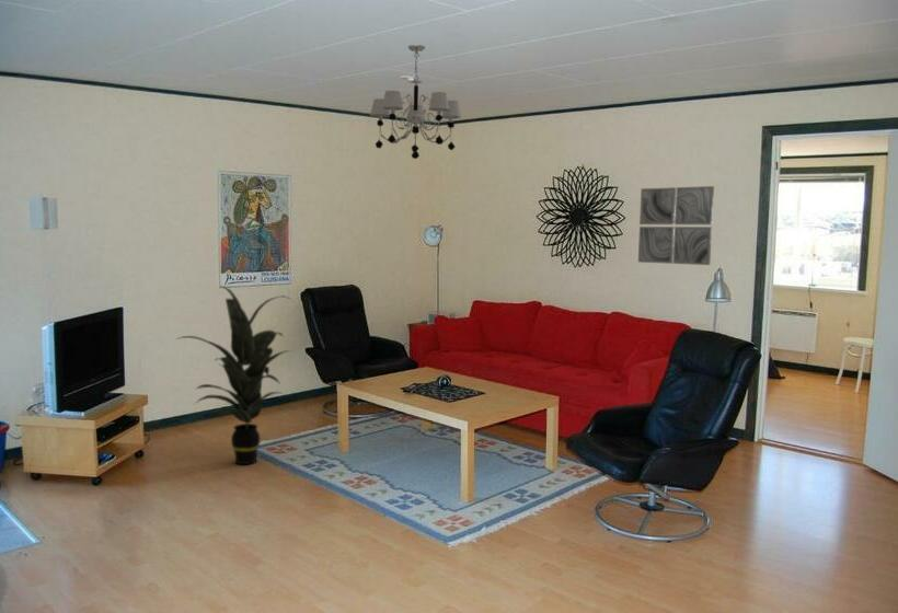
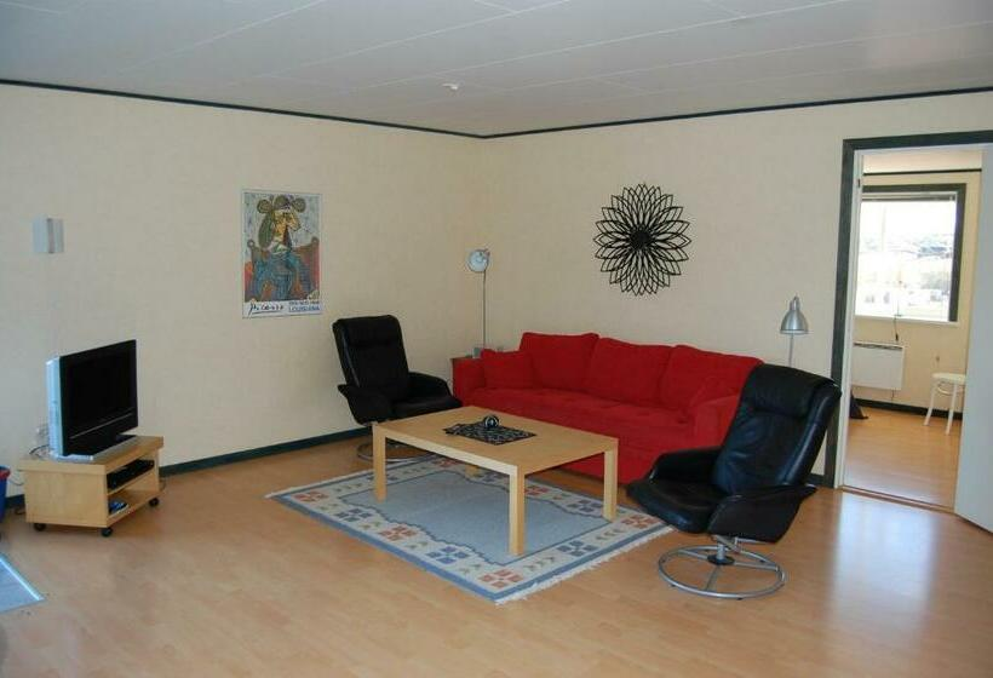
- wall art [637,185,715,266]
- indoor plant [175,285,292,465]
- chandelier [369,44,462,160]
